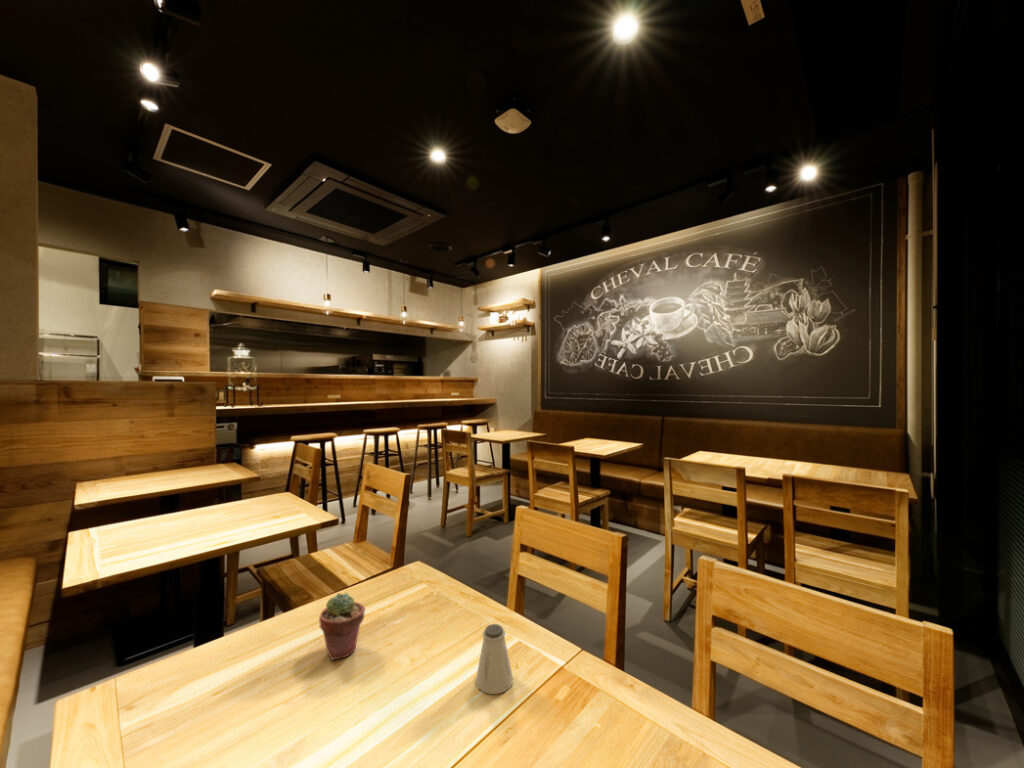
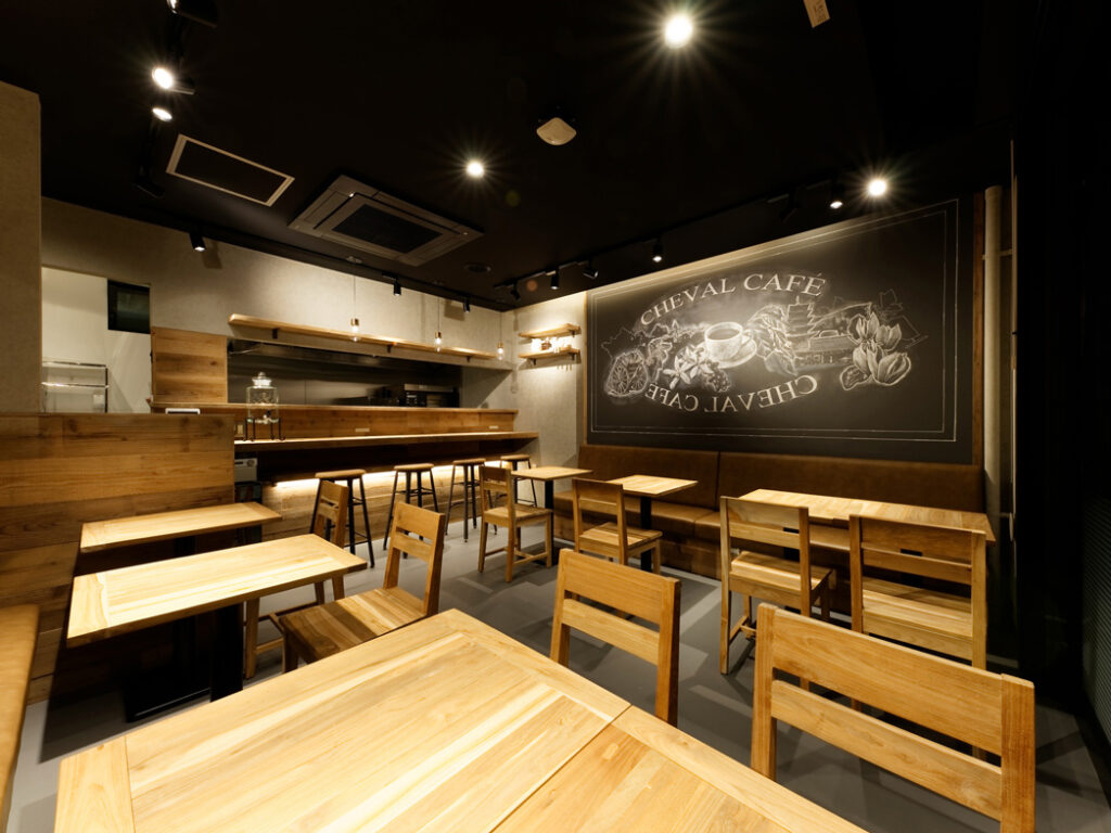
- saltshaker [475,623,514,695]
- potted succulent [318,592,366,661]
